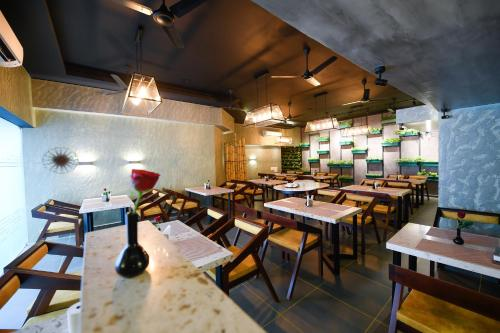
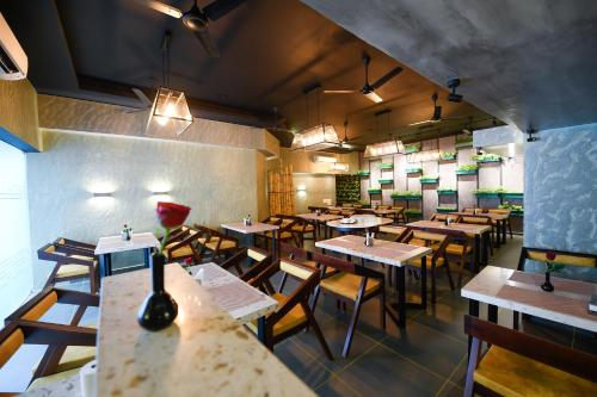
- wall art [42,146,79,174]
